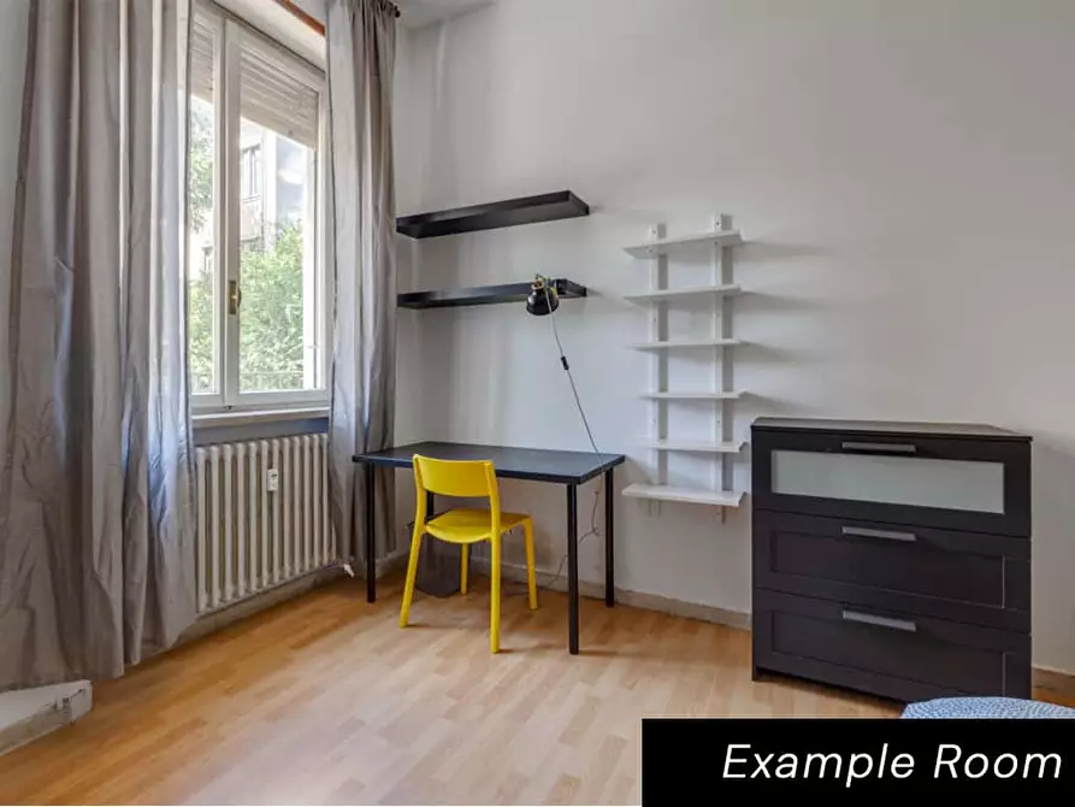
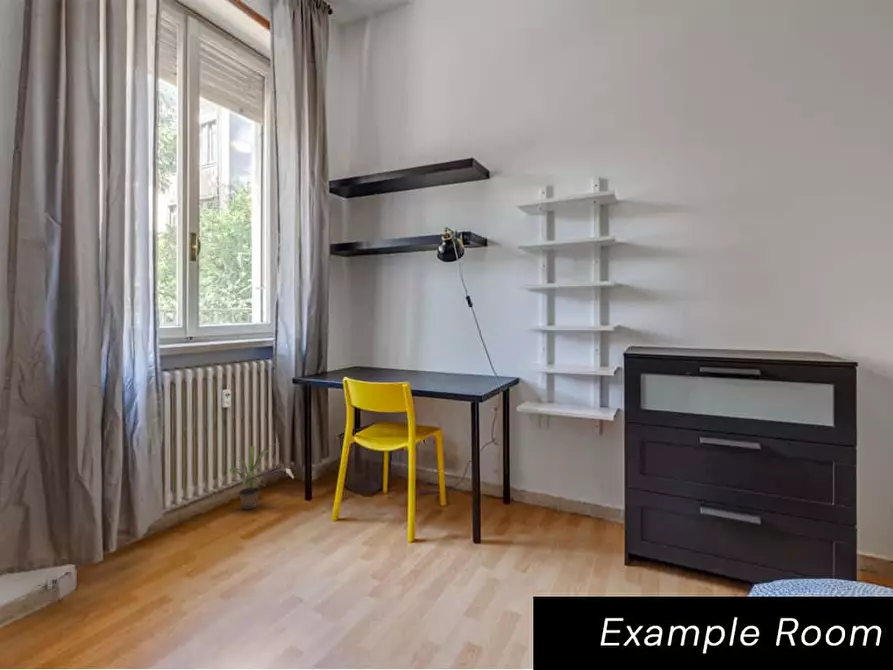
+ potted plant [227,442,280,511]
